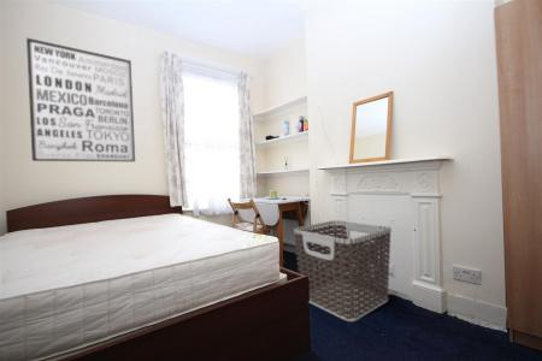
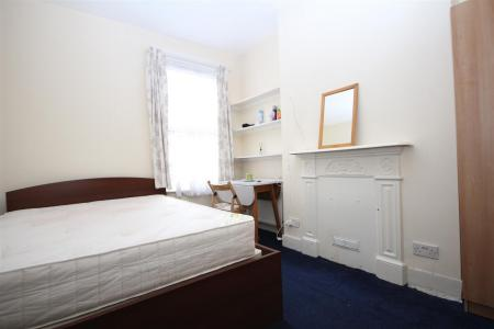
- clothes hamper [293,219,393,322]
- wall art [25,37,136,162]
